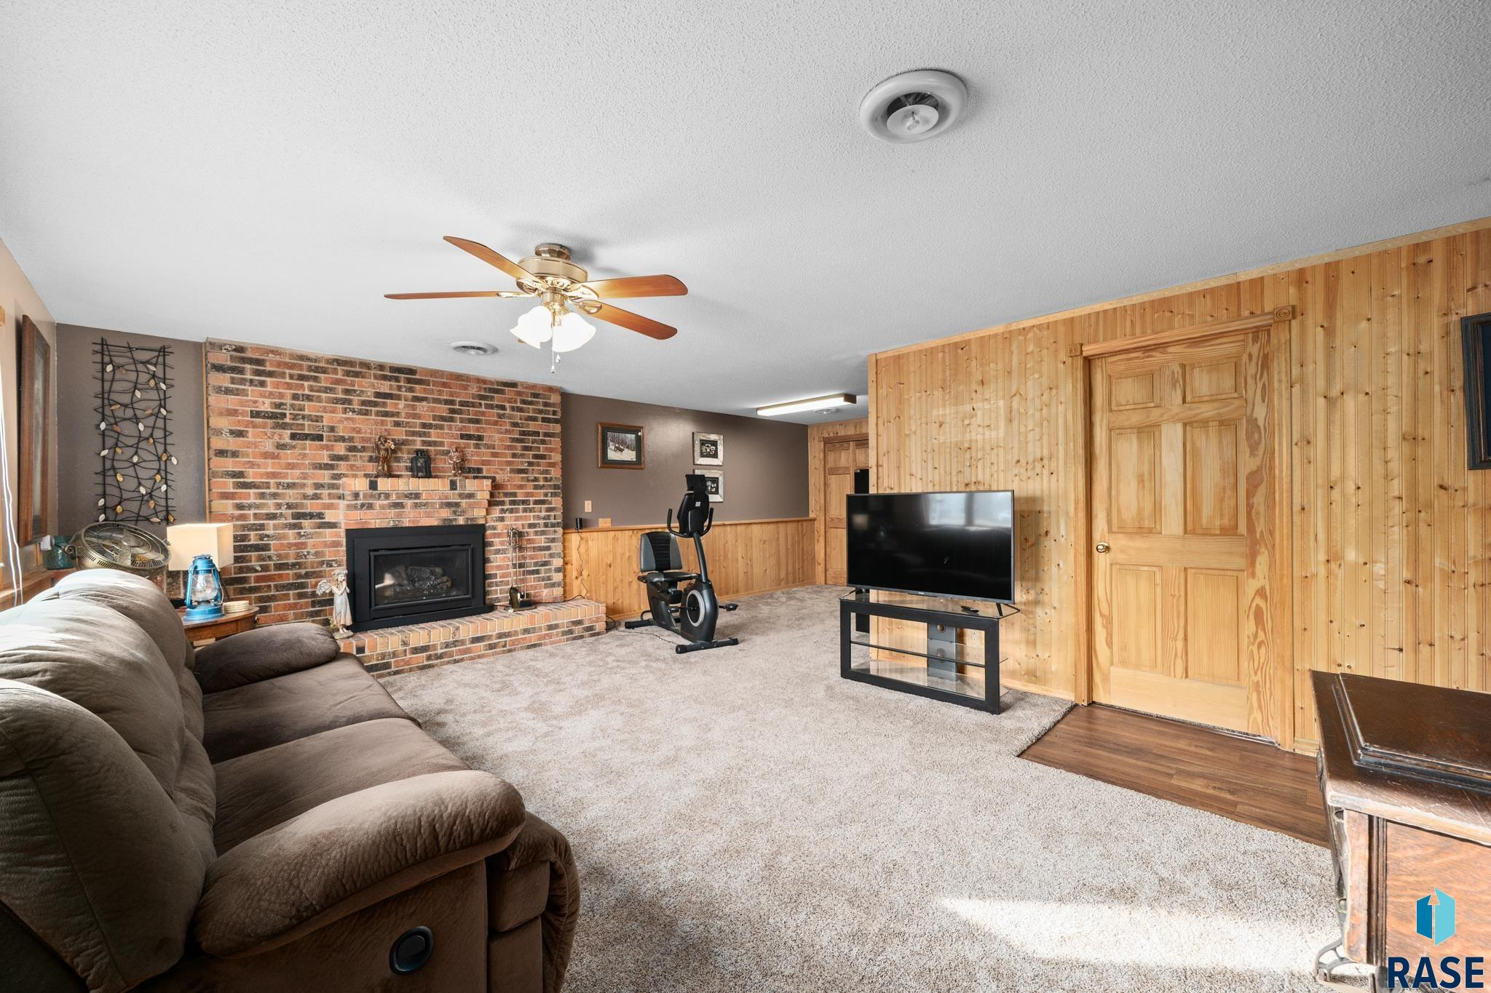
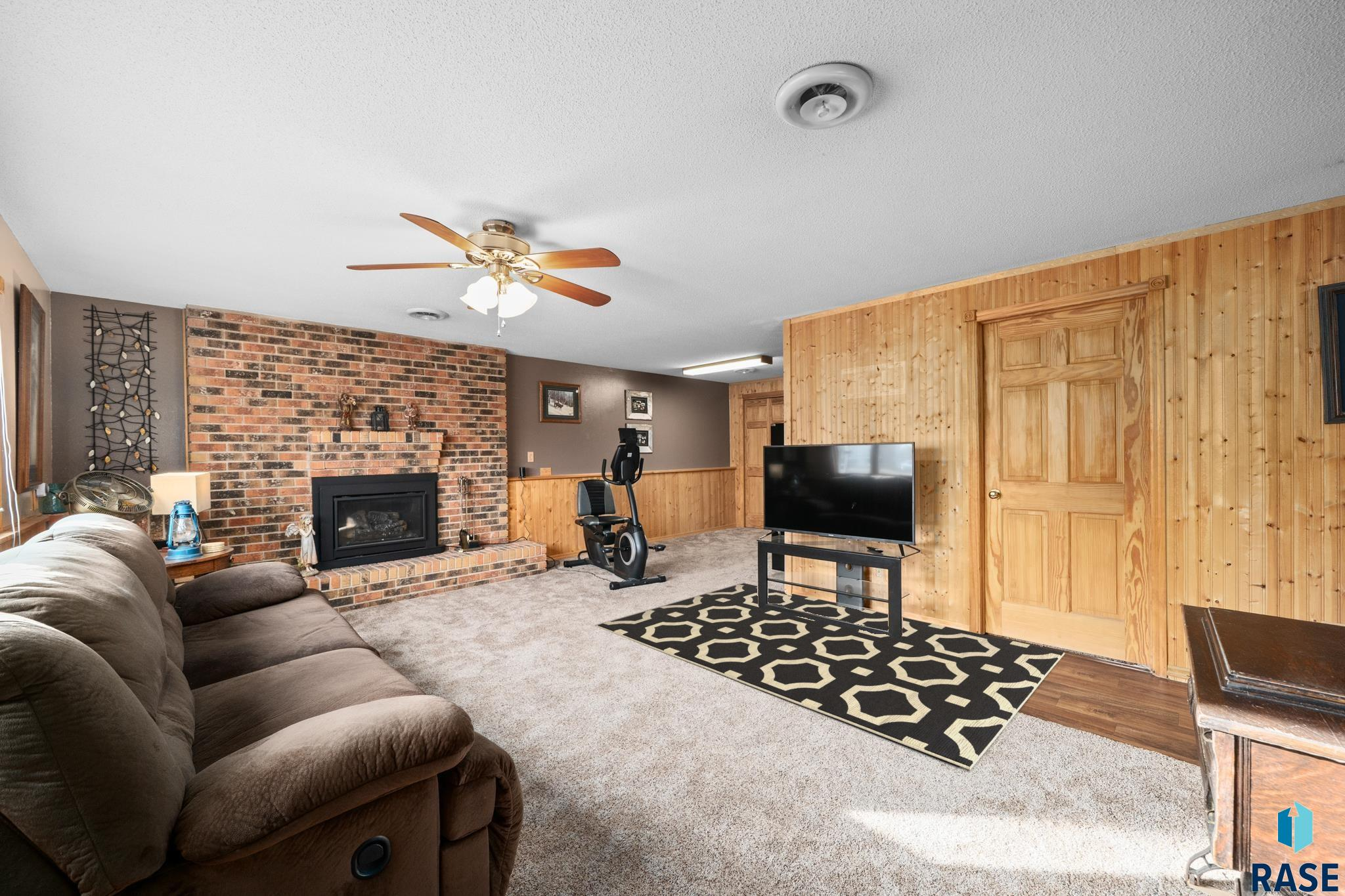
+ rug [596,582,1065,771]
